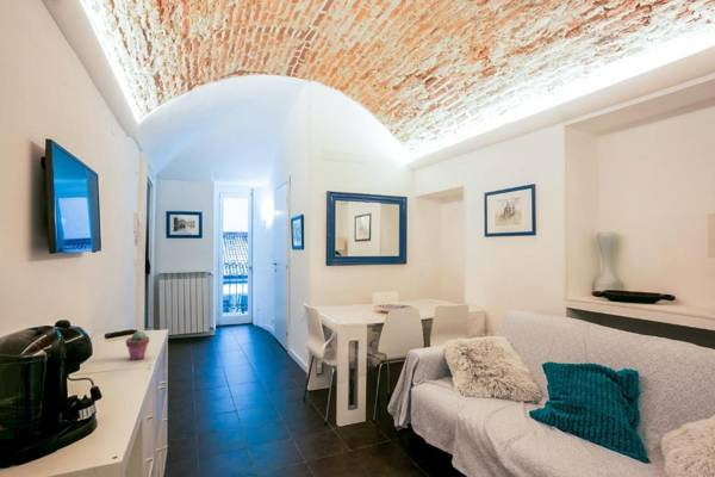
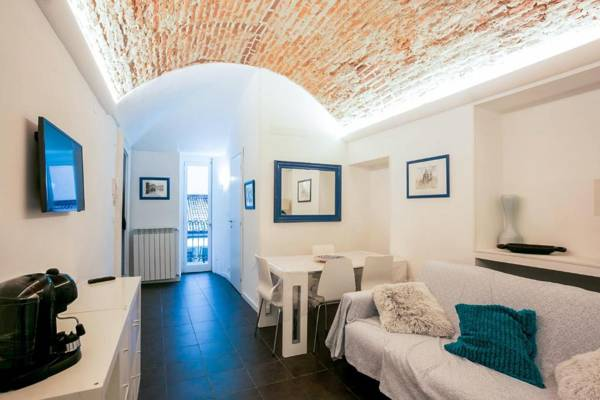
- potted succulent [125,330,150,361]
